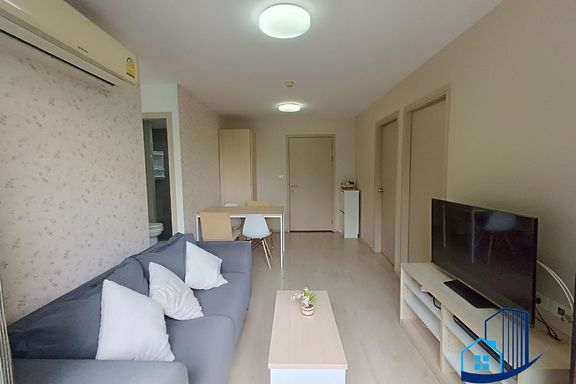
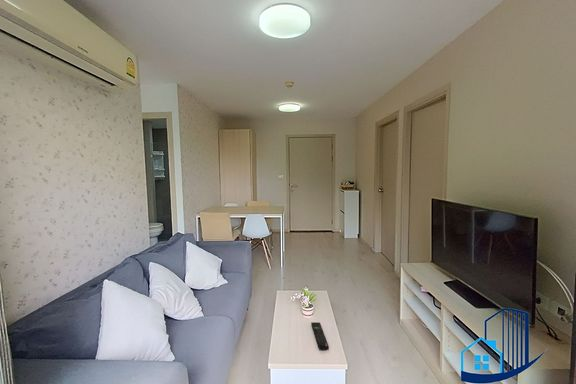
+ remote control [310,321,330,351]
